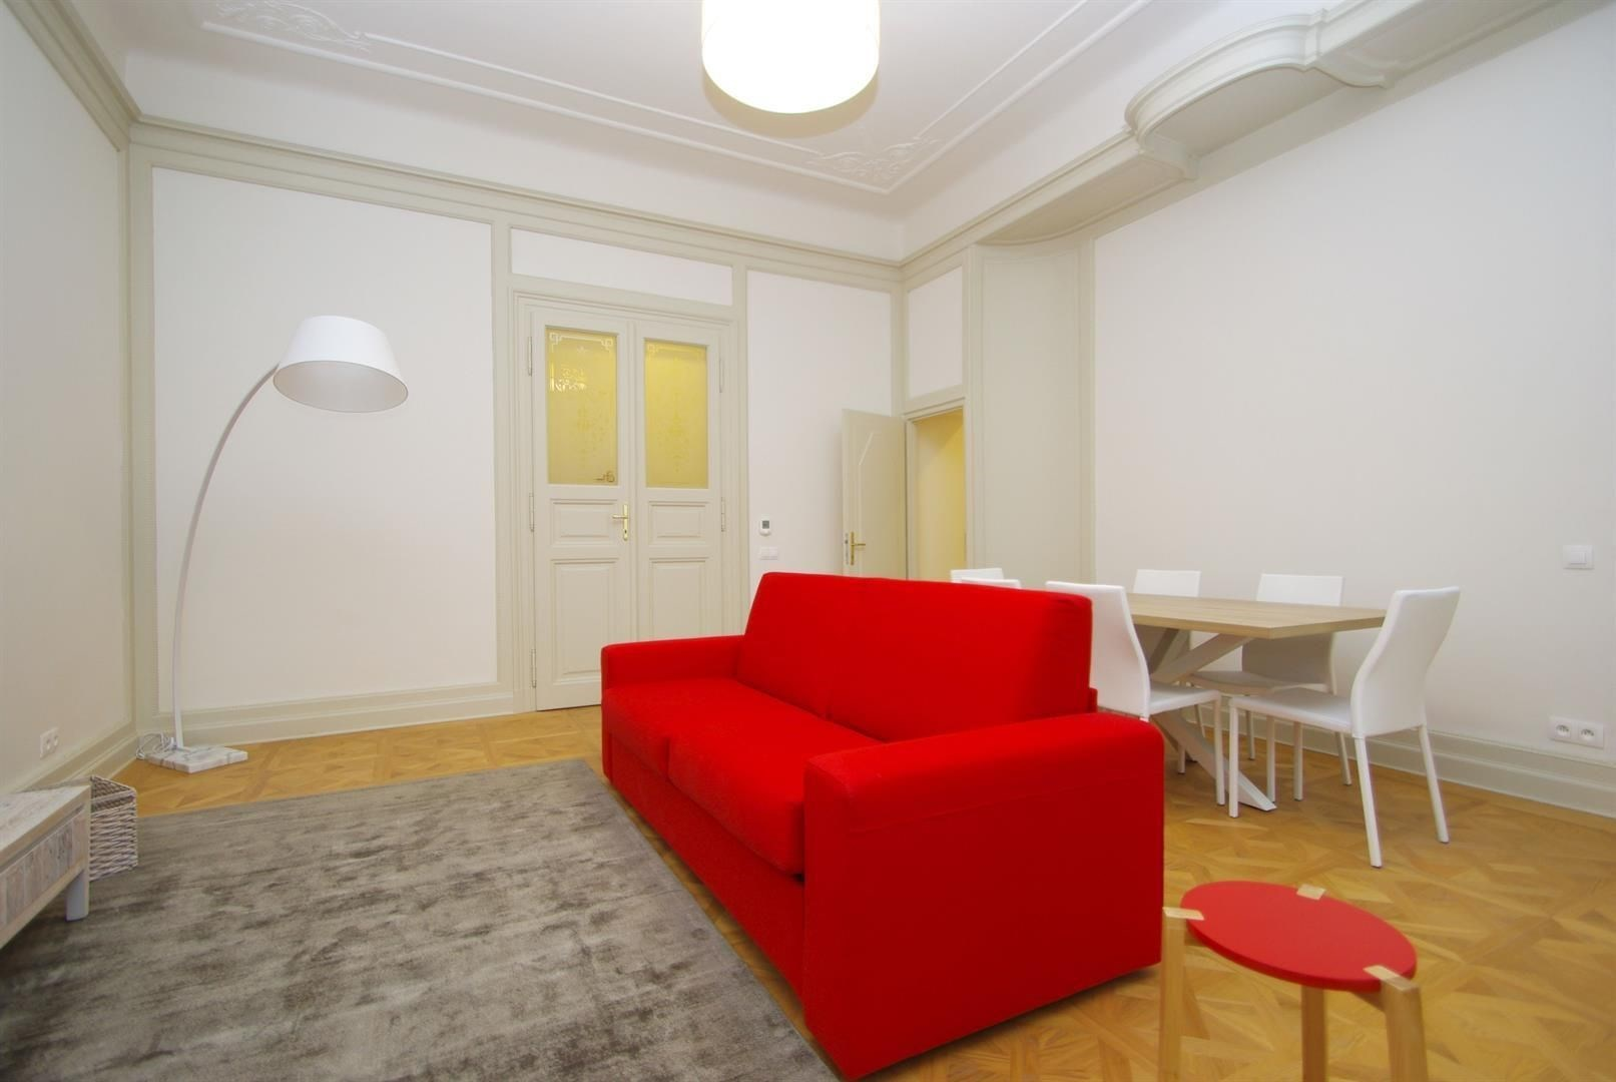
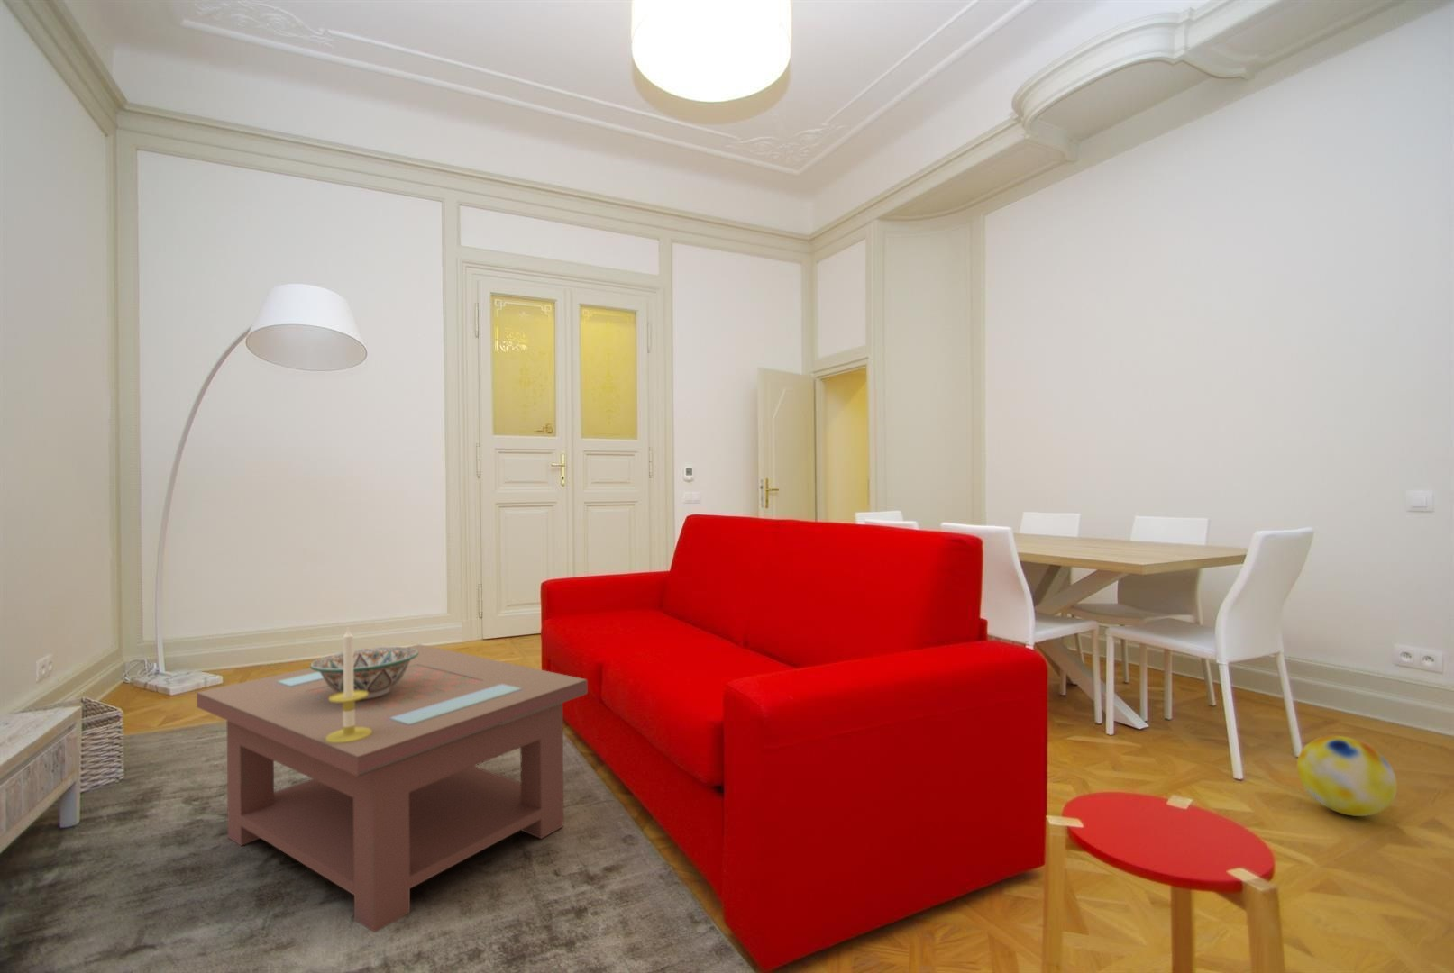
+ candle [325,624,373,743]
+ ball [1296,735,1399,817]
+ coffee table [196,643,588,933]
+ decorative bowl [310,646,418,700]
